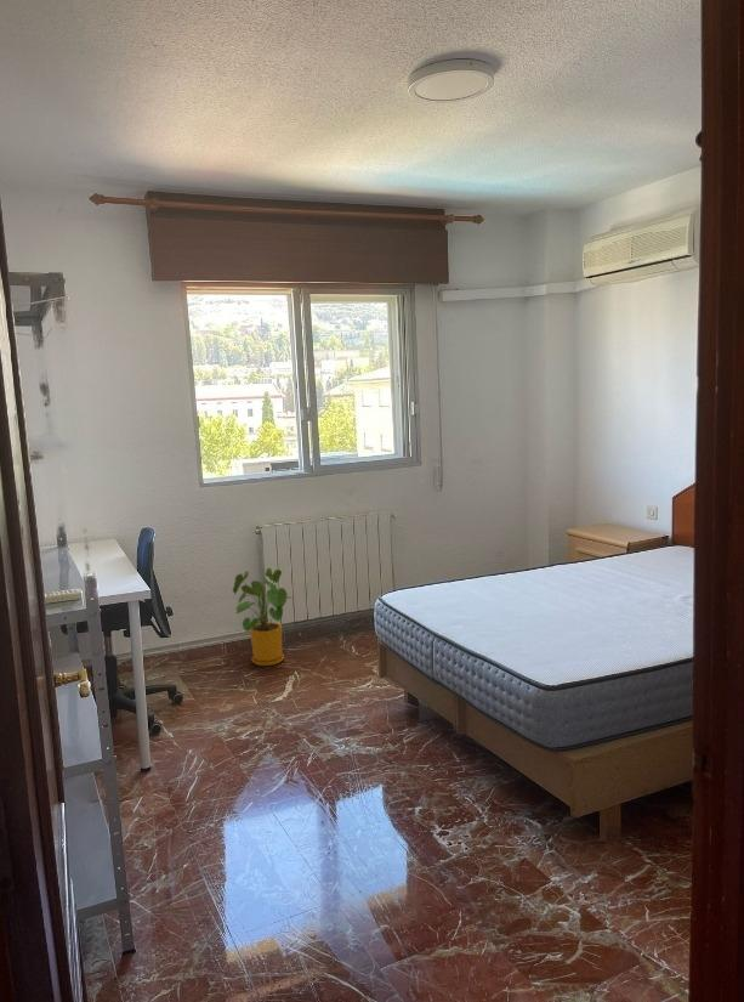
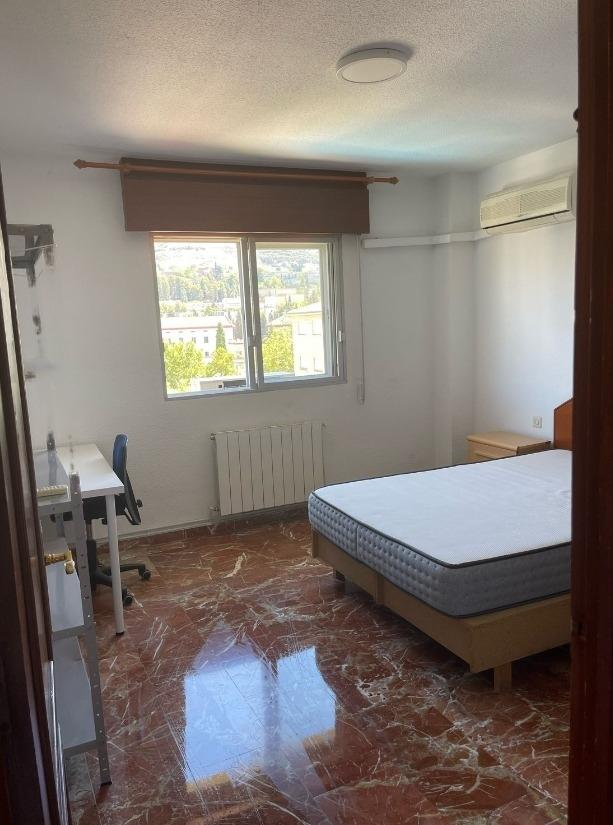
- house plant [232,567,295,667]
